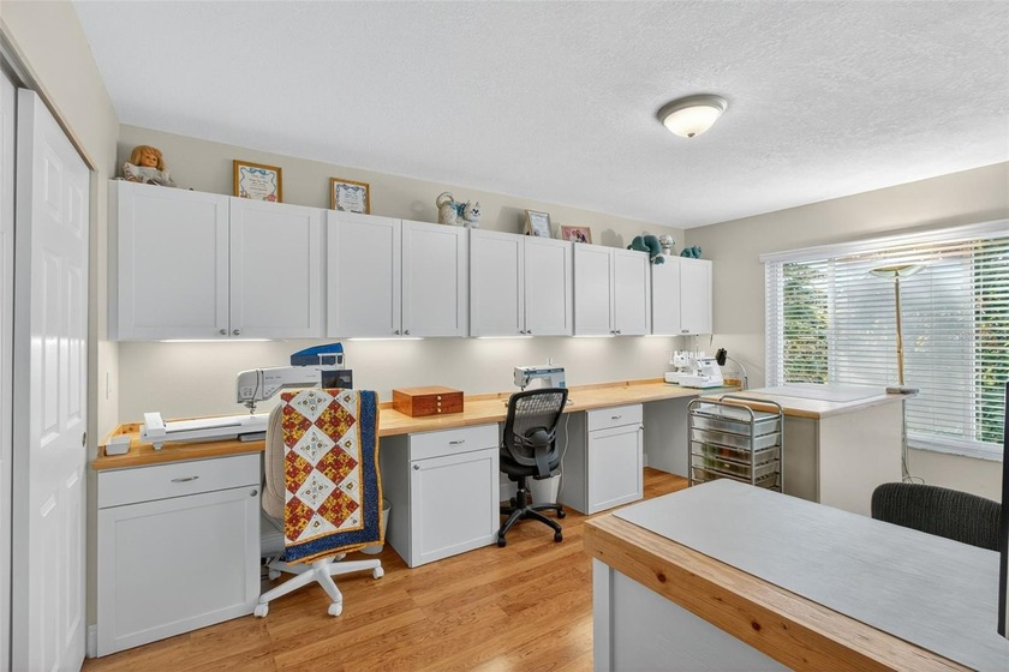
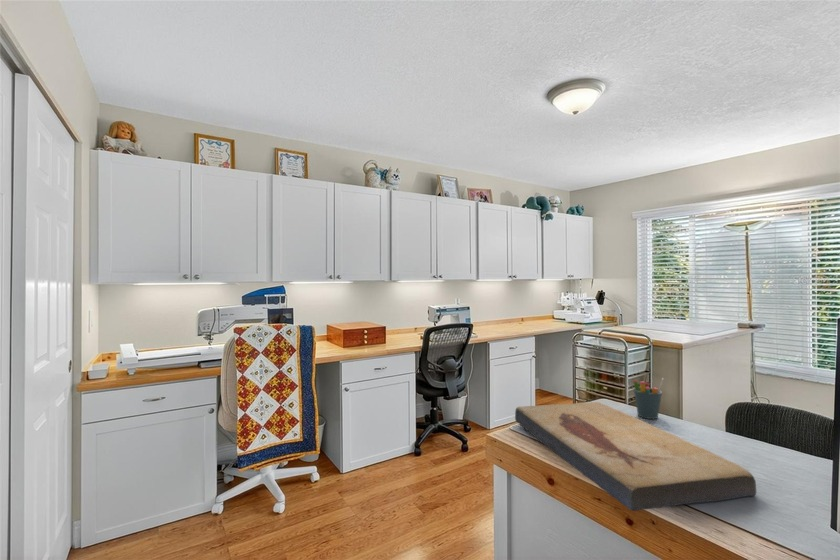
+ pen holder [632,377,664,420]
+ fish fossil [514,401,757,512]
